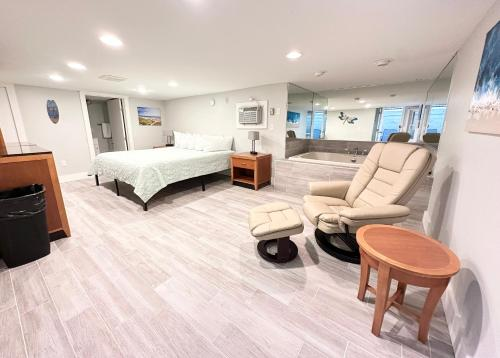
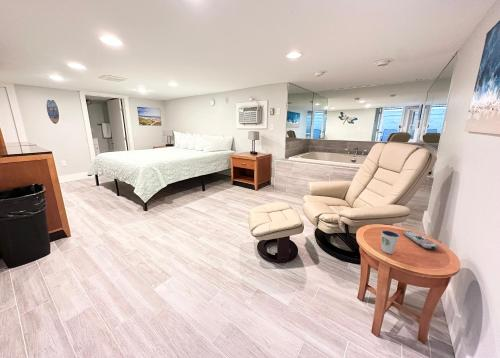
+ remote control [402,230,440,250]
+ dixie cup [380,229,401,255]
